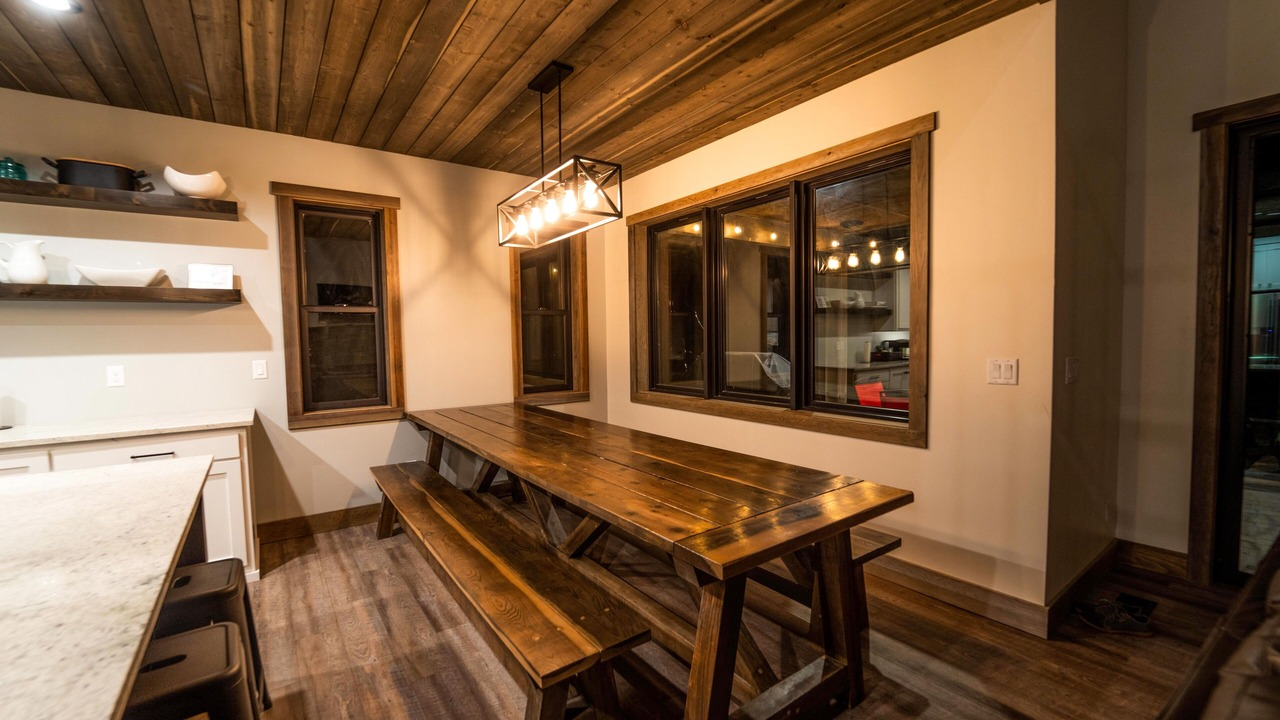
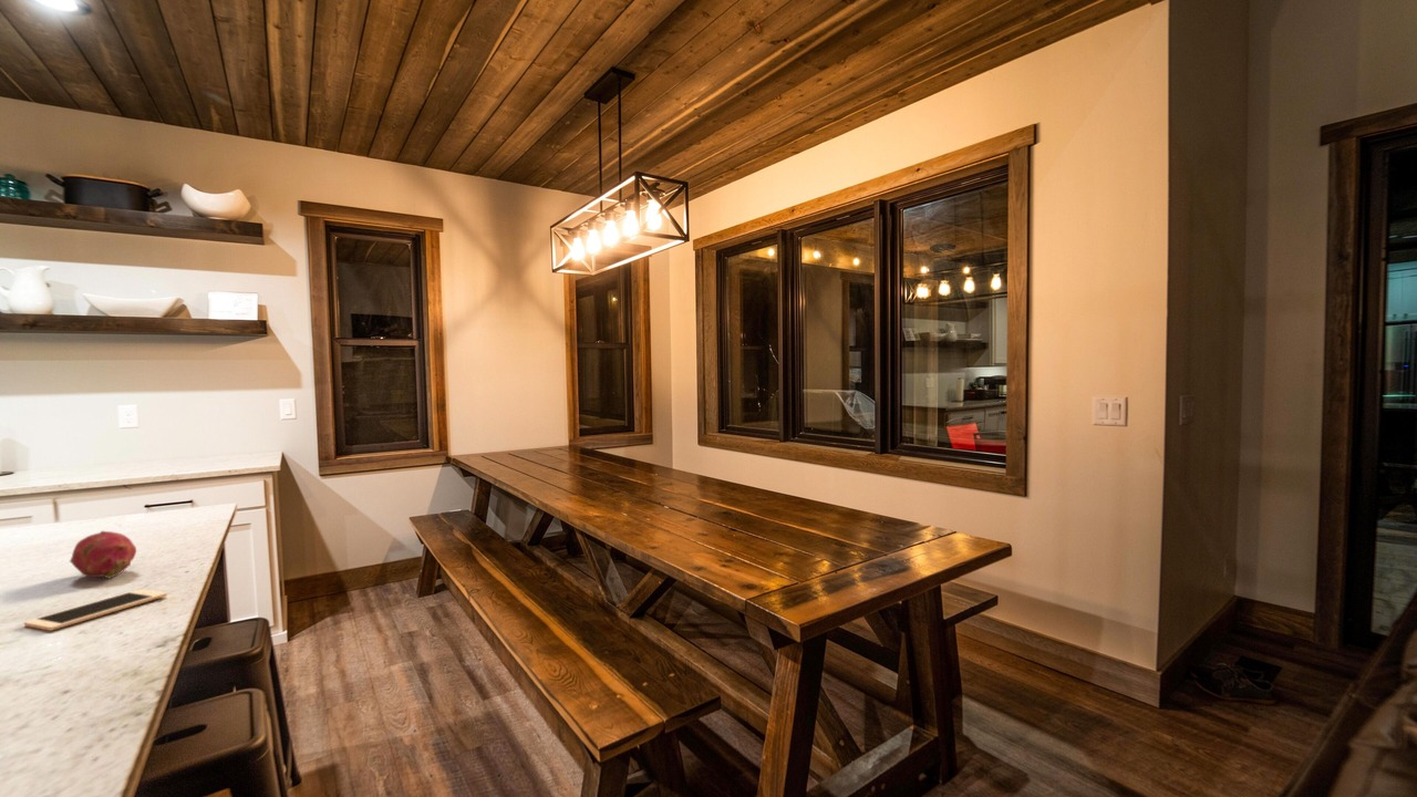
+ cell phone [23,588,168,632]
+ fruit [69,530,137,580]
